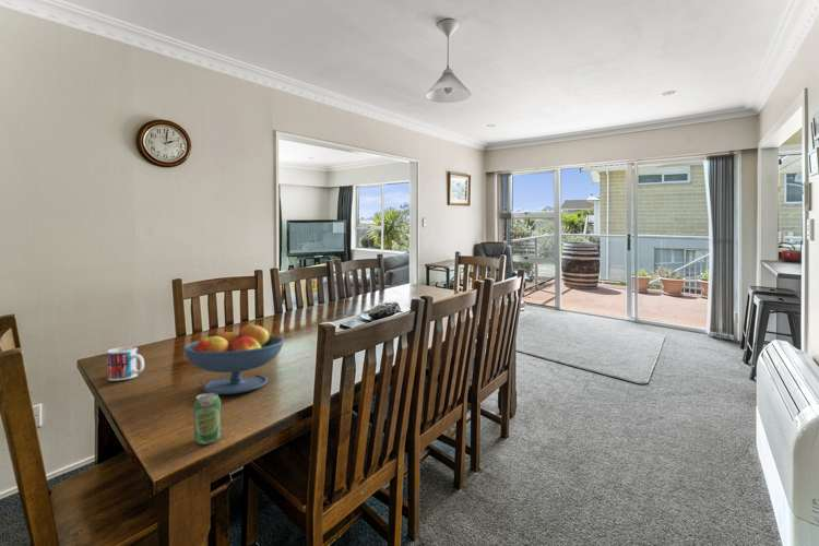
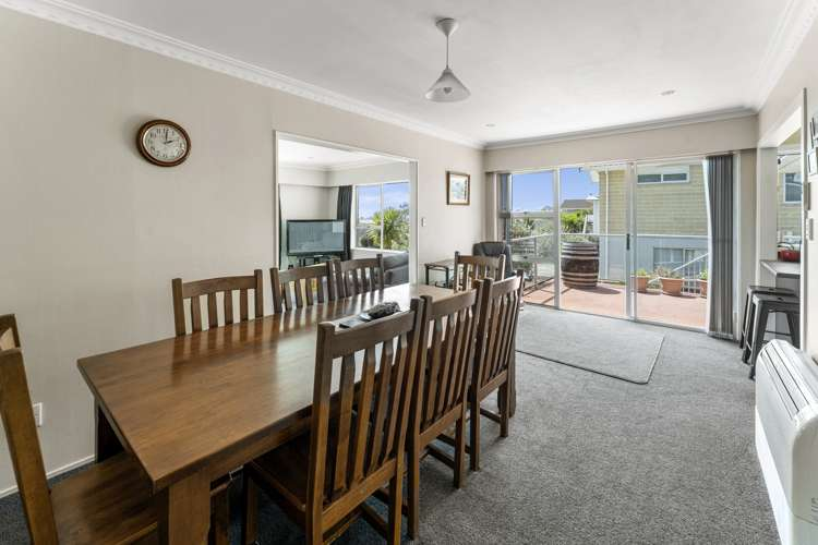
- beverage can [193,392,222,446]
- mug [106,346,145,382]
- fruit bowl [181,322,285,395]
